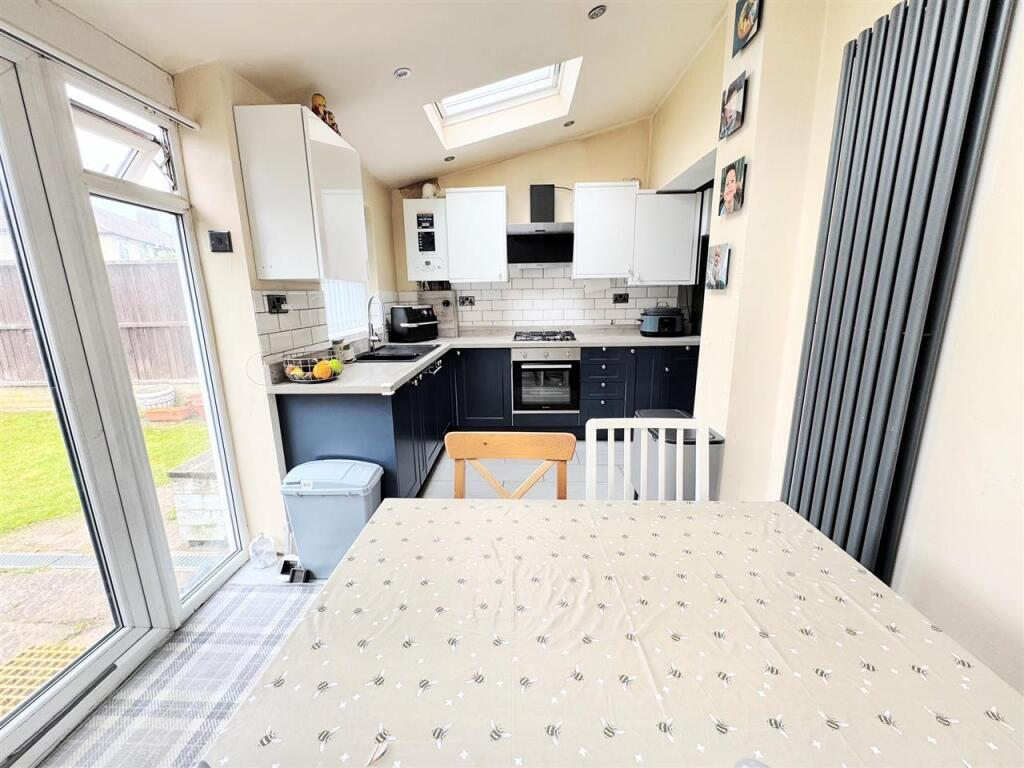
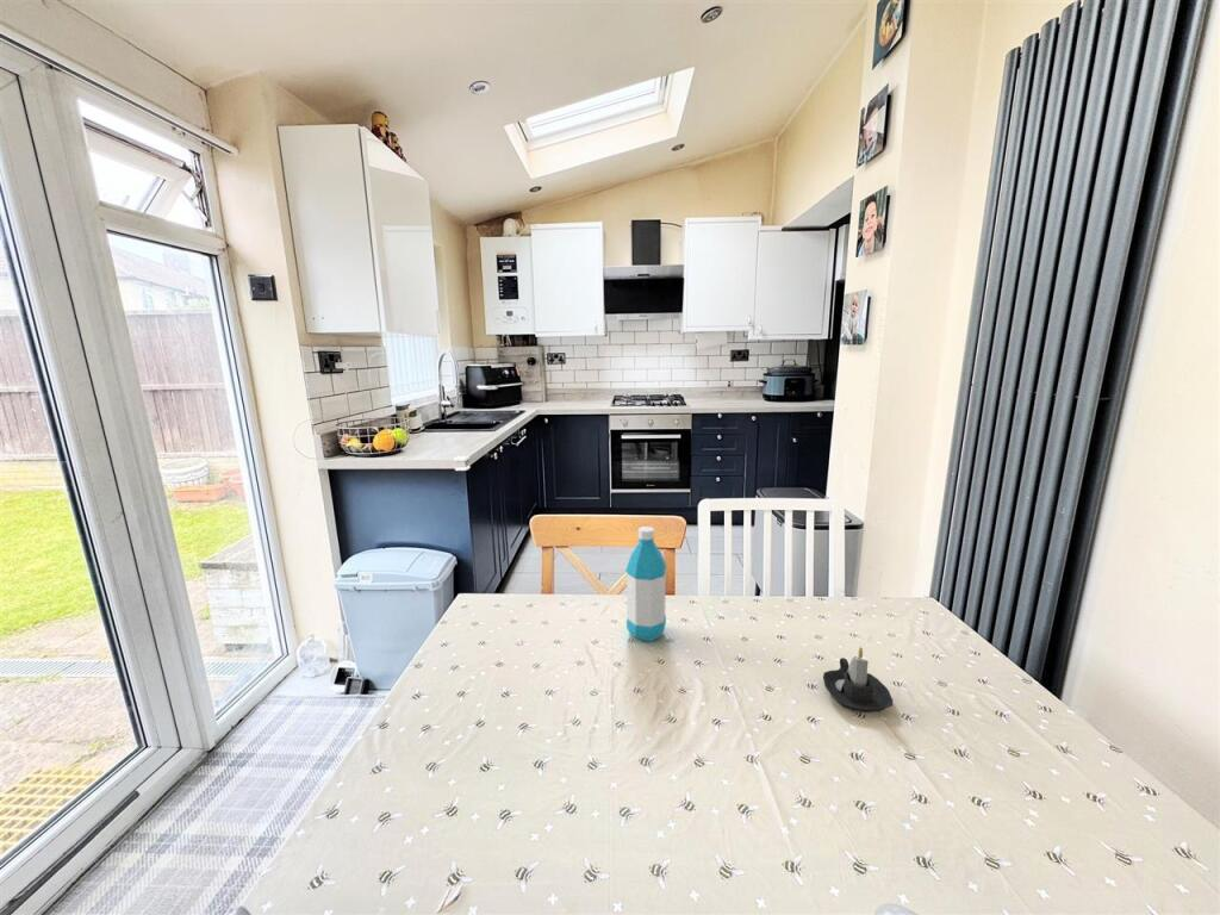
+ water bottle [624,525,667,642]
+ candle [822,647,894,714]
